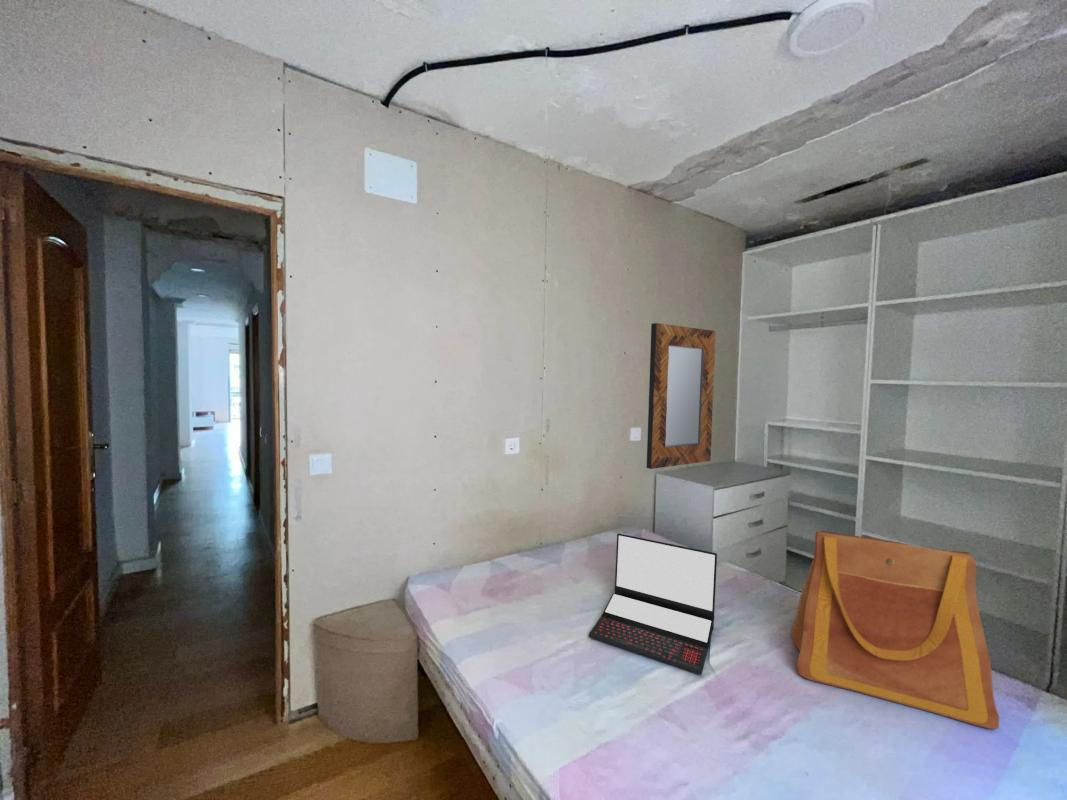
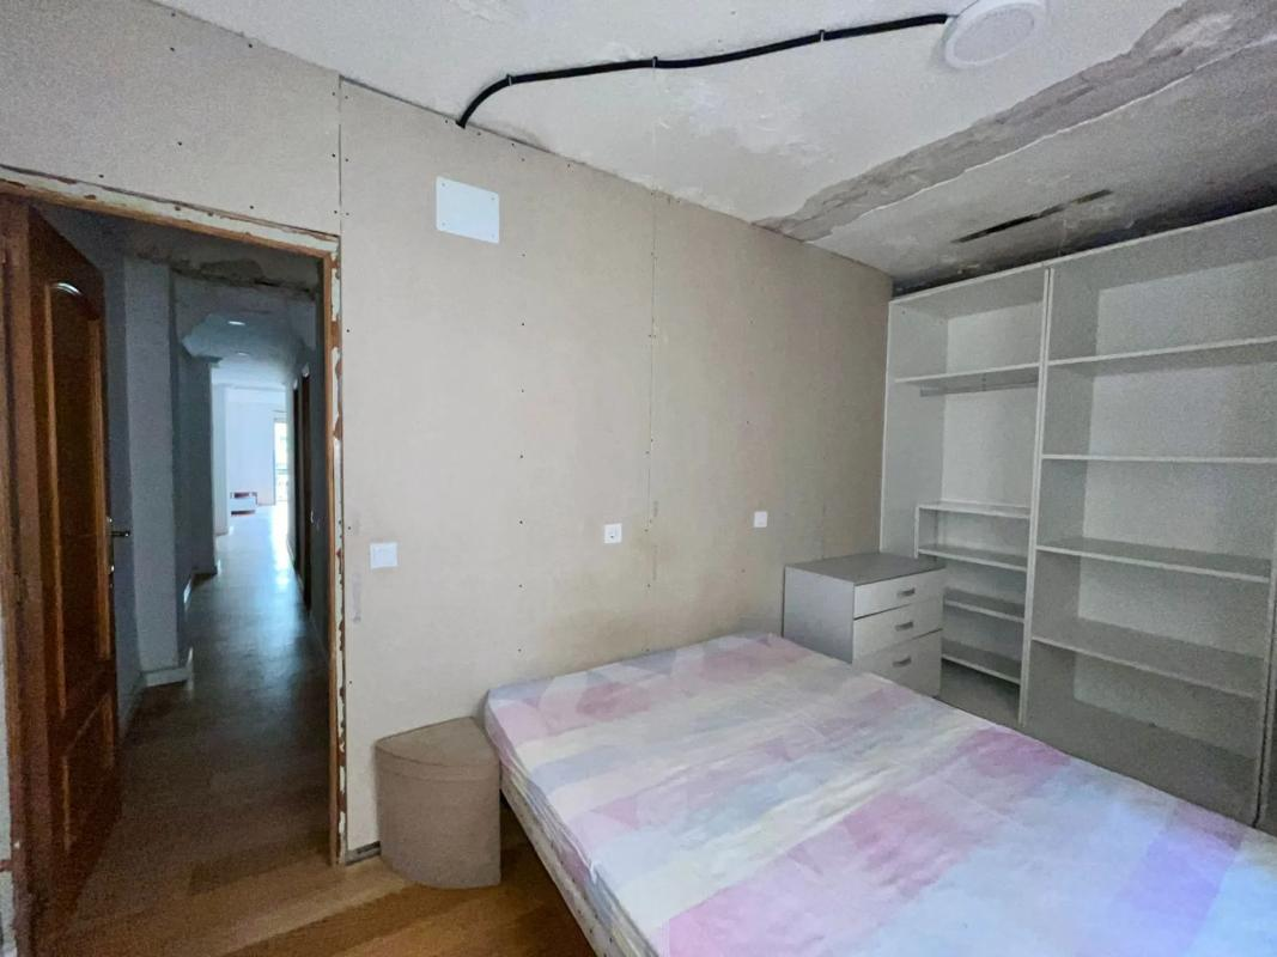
- tote bag [790,529,1000,730]
- home mirror [646,322,717,470]
- laptop [588,533,718,676]
